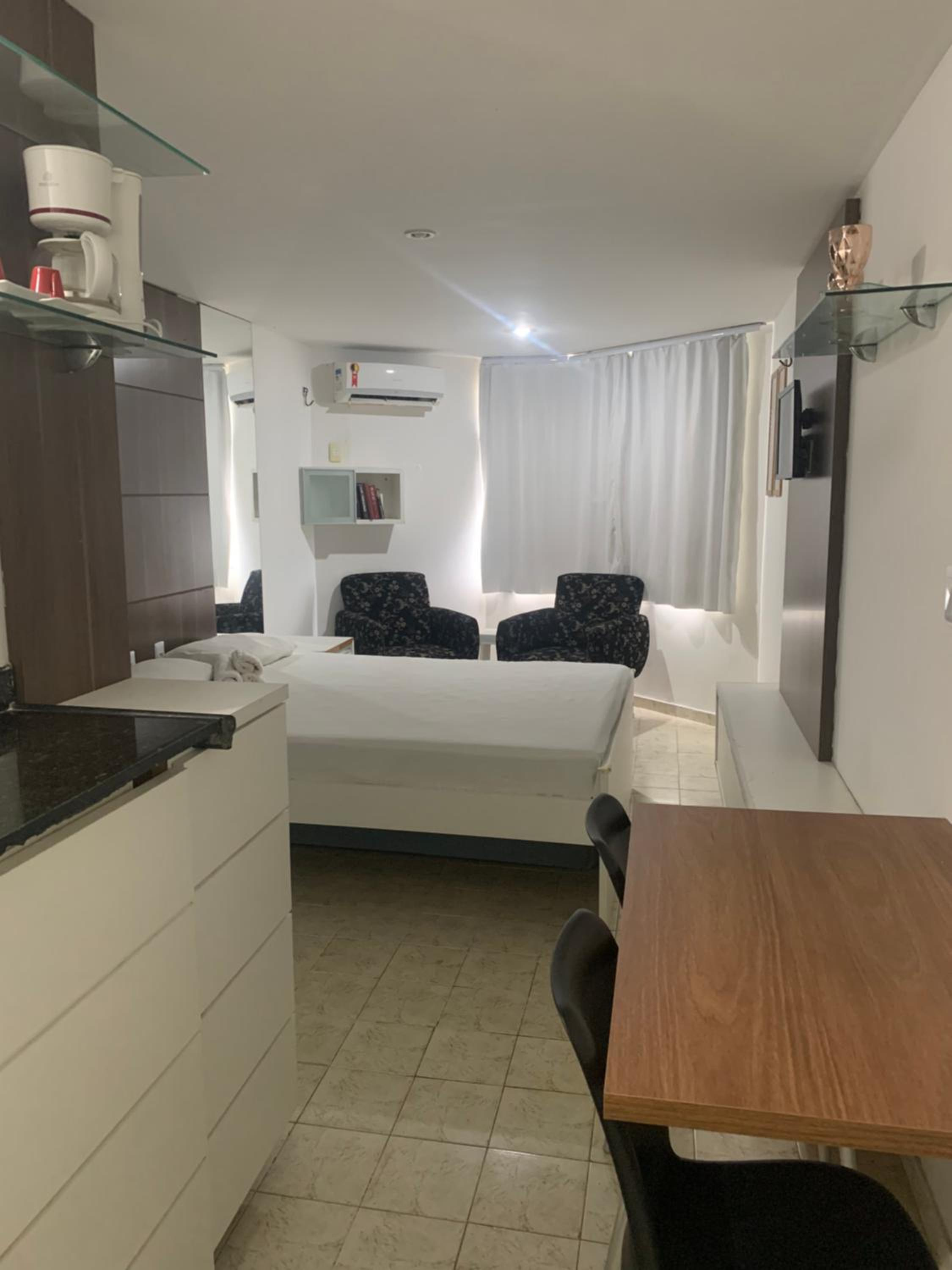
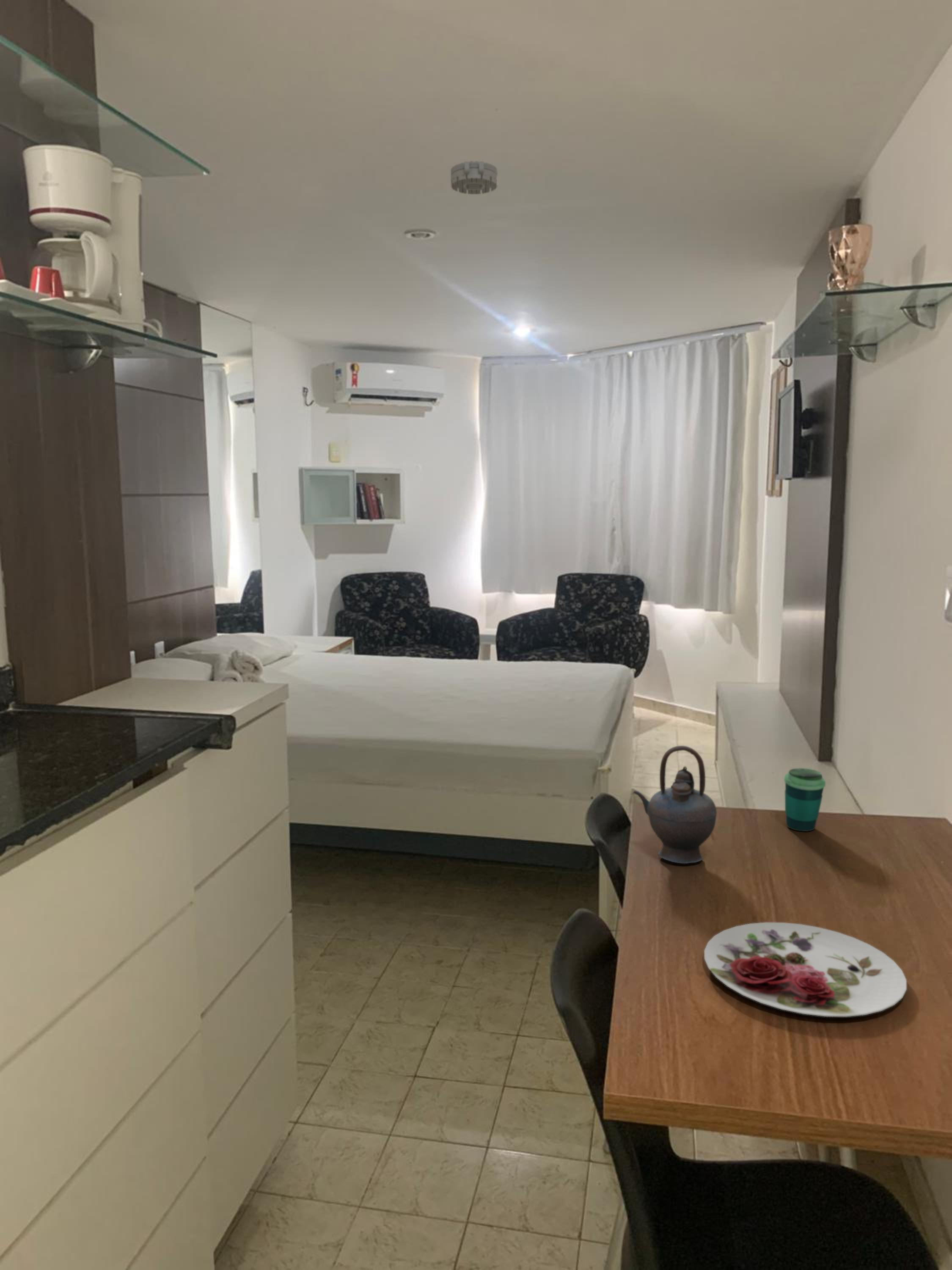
+ cup [784,768,826,832]
+ teapot [633,745,717,864]
+ plate [704,922,907,1017]
+ smoke detector [450,160,498,195]
